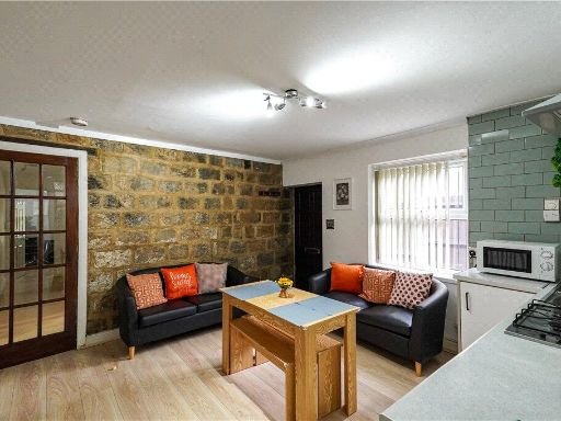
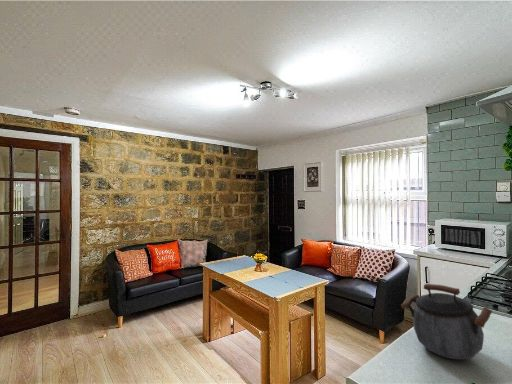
+ kettle [400,283,493,360]
